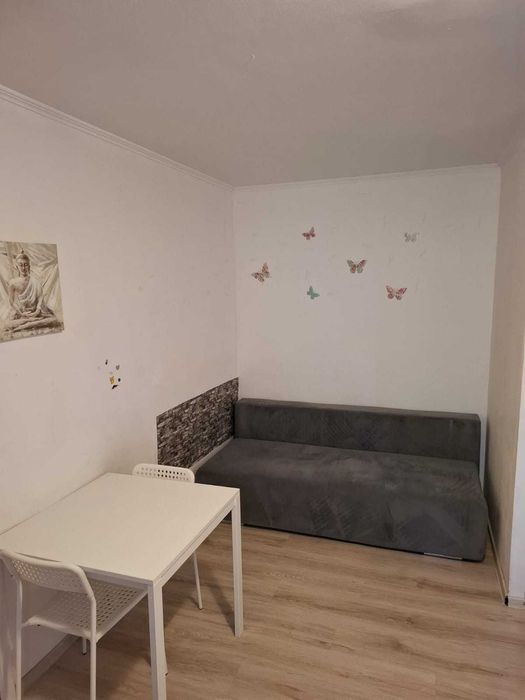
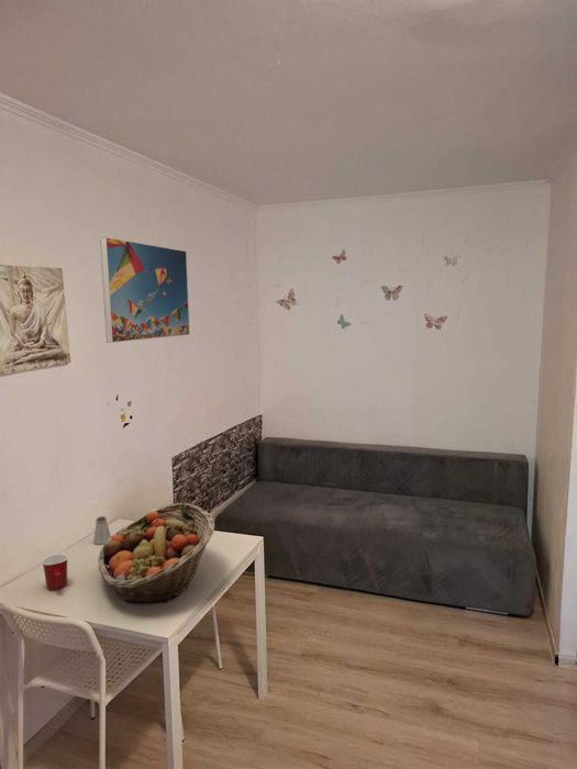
+ mug [42,553,68,591]
+ fruit basket [97,502,215,605]
+ saltshaker [92,515,112,546]
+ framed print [99,235,191,344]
